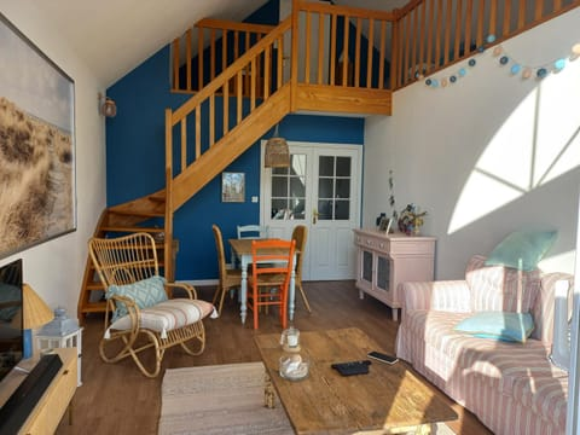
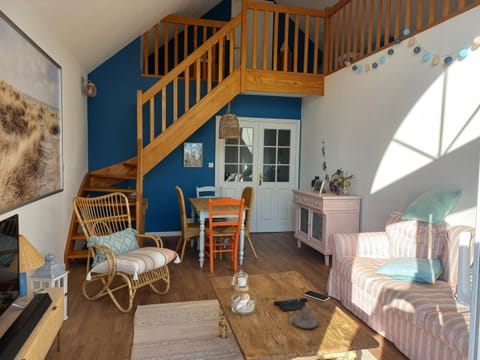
+ candle holder [287,306,319,329]
